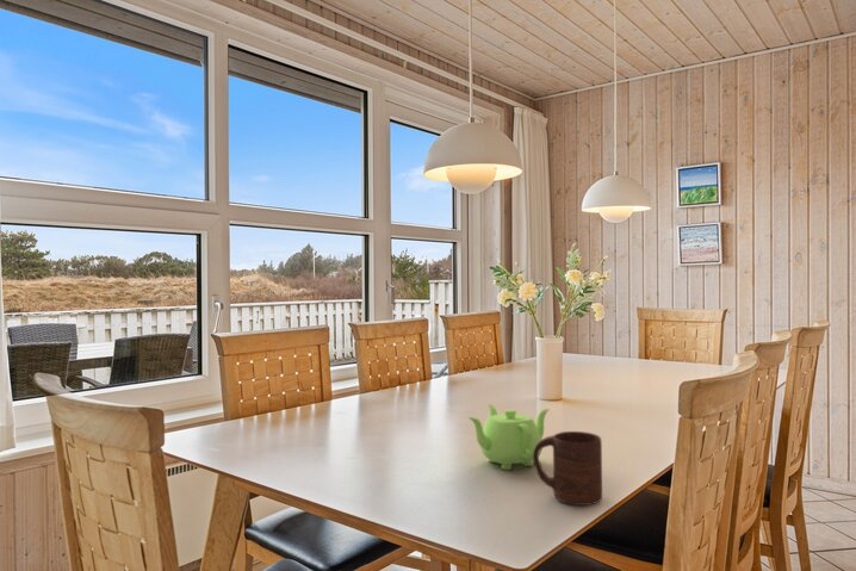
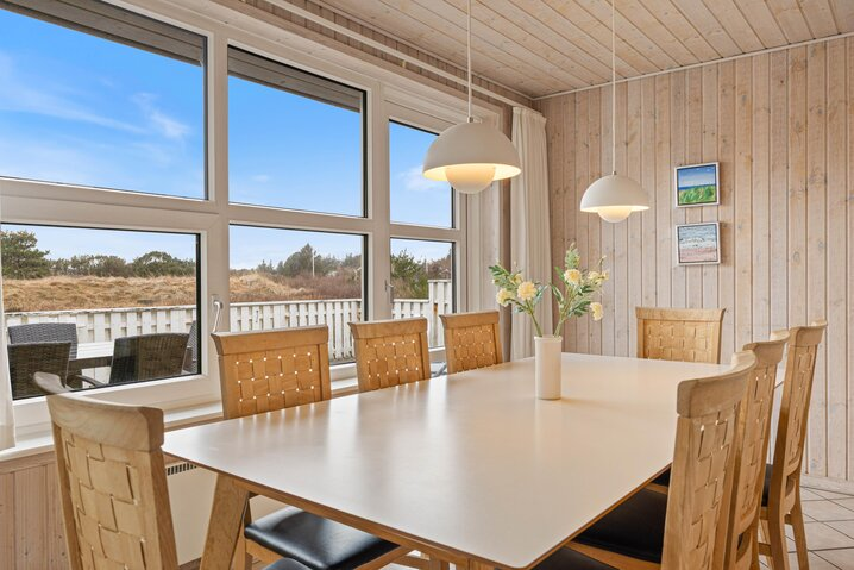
- teapot [467,404,551,471]
- cup [532,430,603,507]
